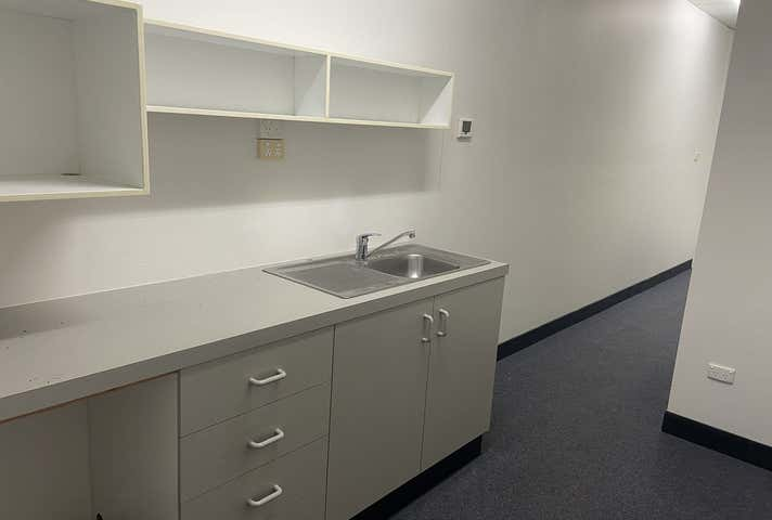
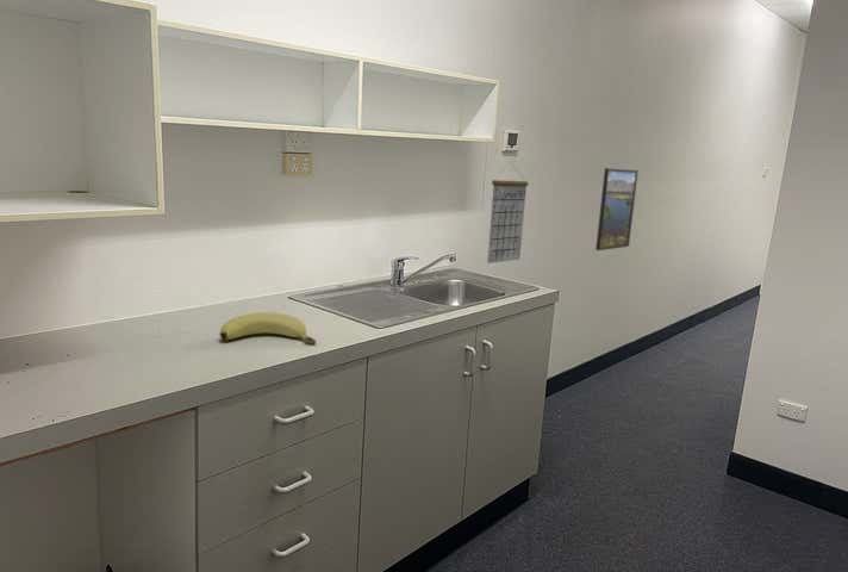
+ calendar [486,160,529,265]
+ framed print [594,167,640,251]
+ banana [219,311,317,346]
